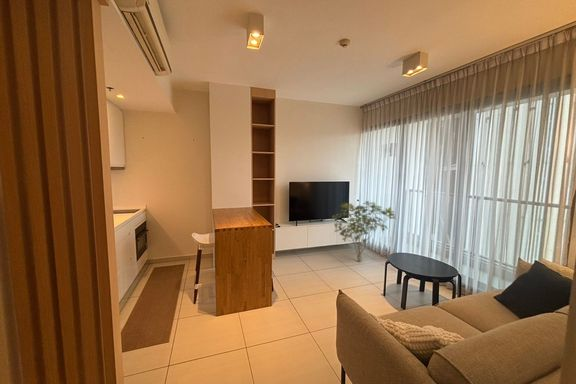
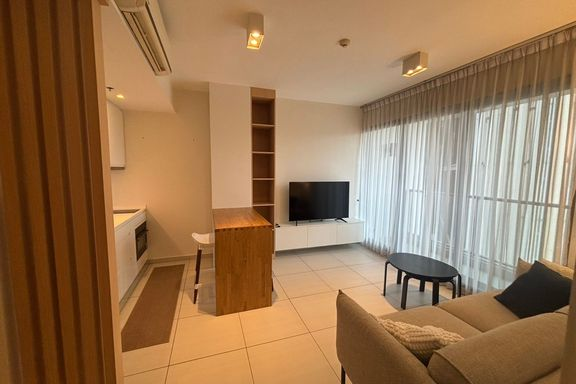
- shrub [329,200,397,263]
